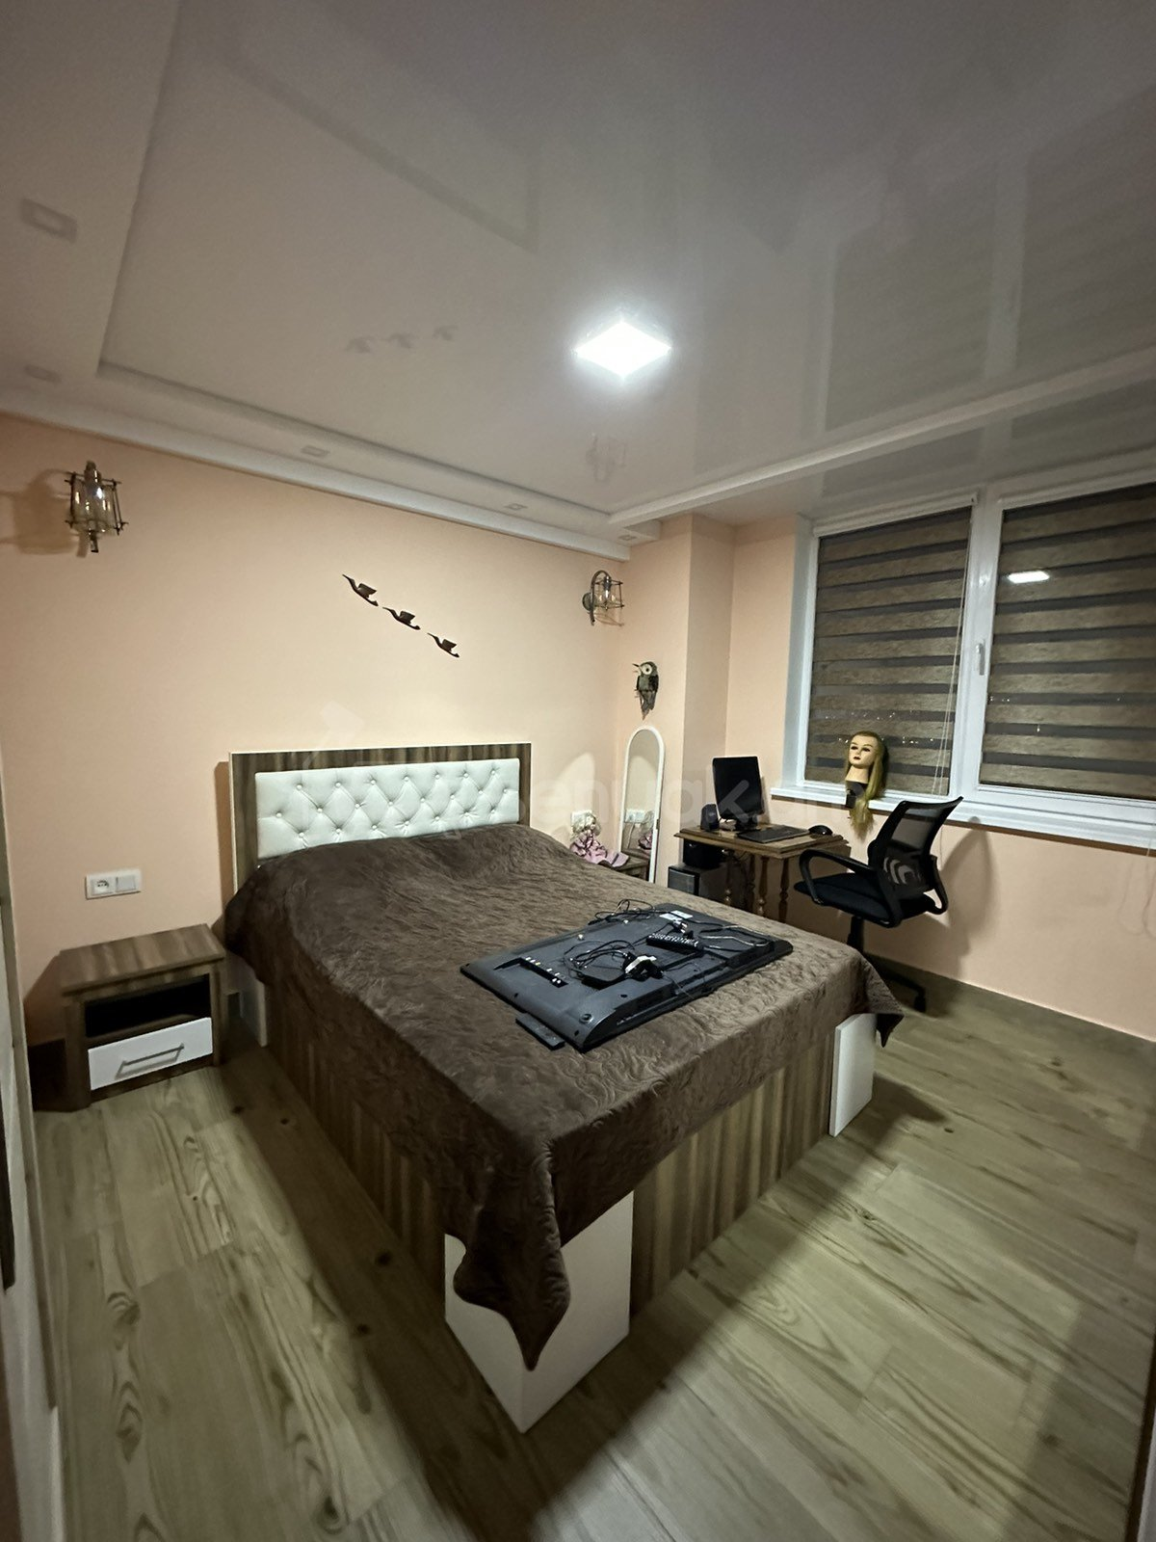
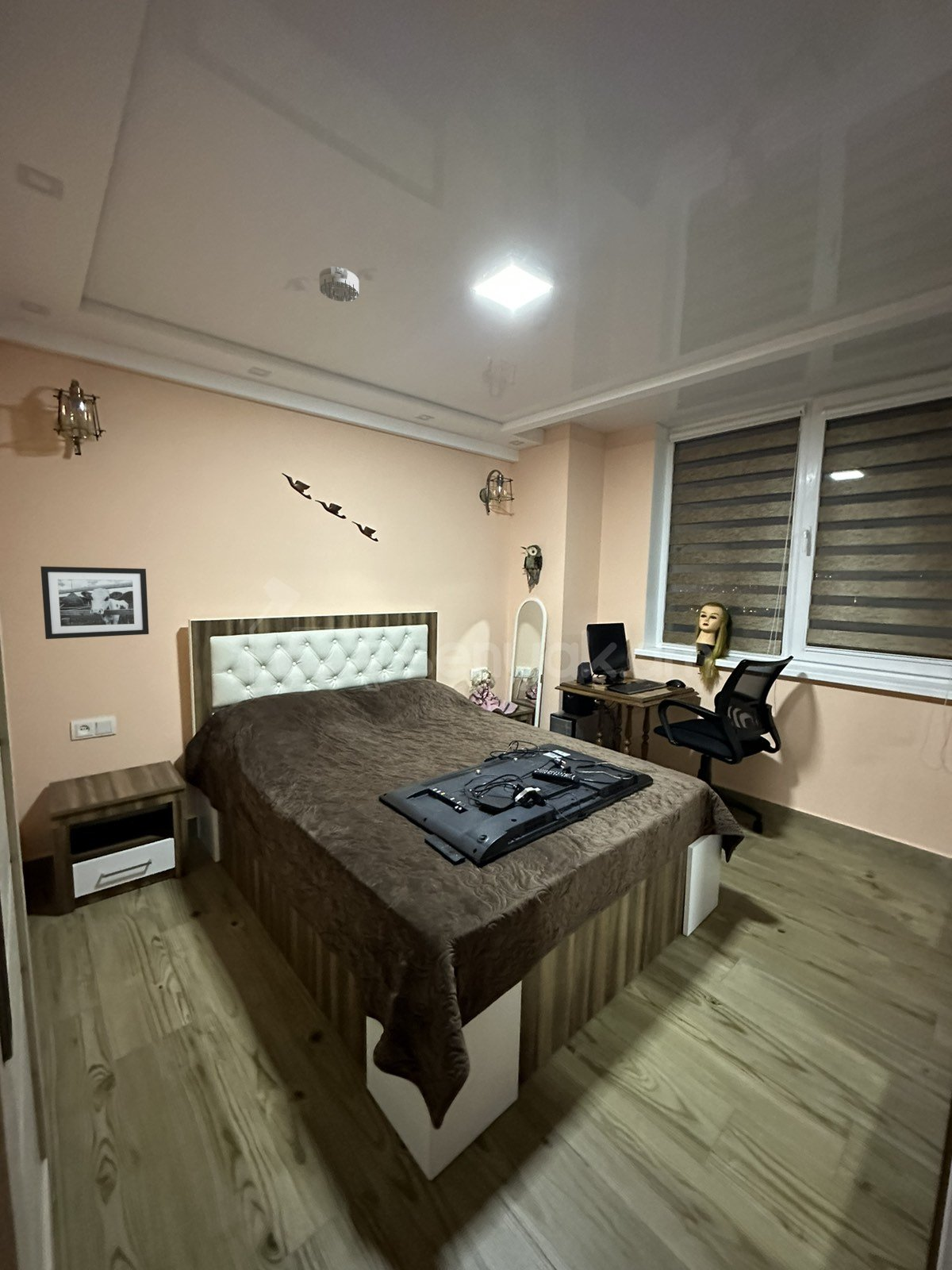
+ smoke detector [319,266,359,302]
+ picture frame [40,566,150,640]
